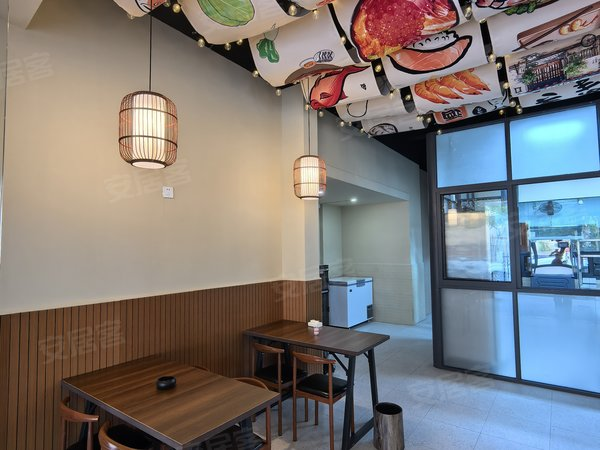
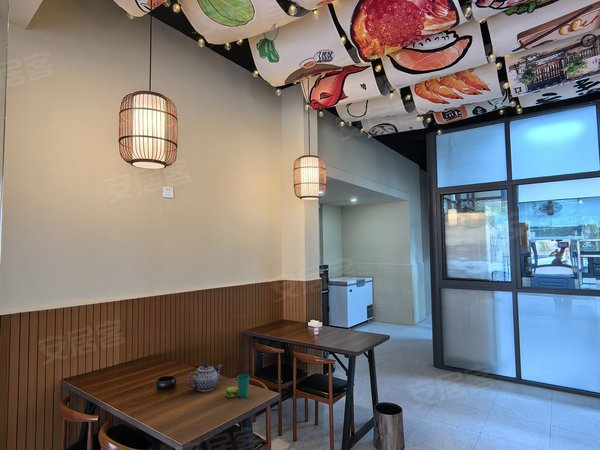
+ teapot [186,363,223,392]
+ cup [225,373,250,399]
